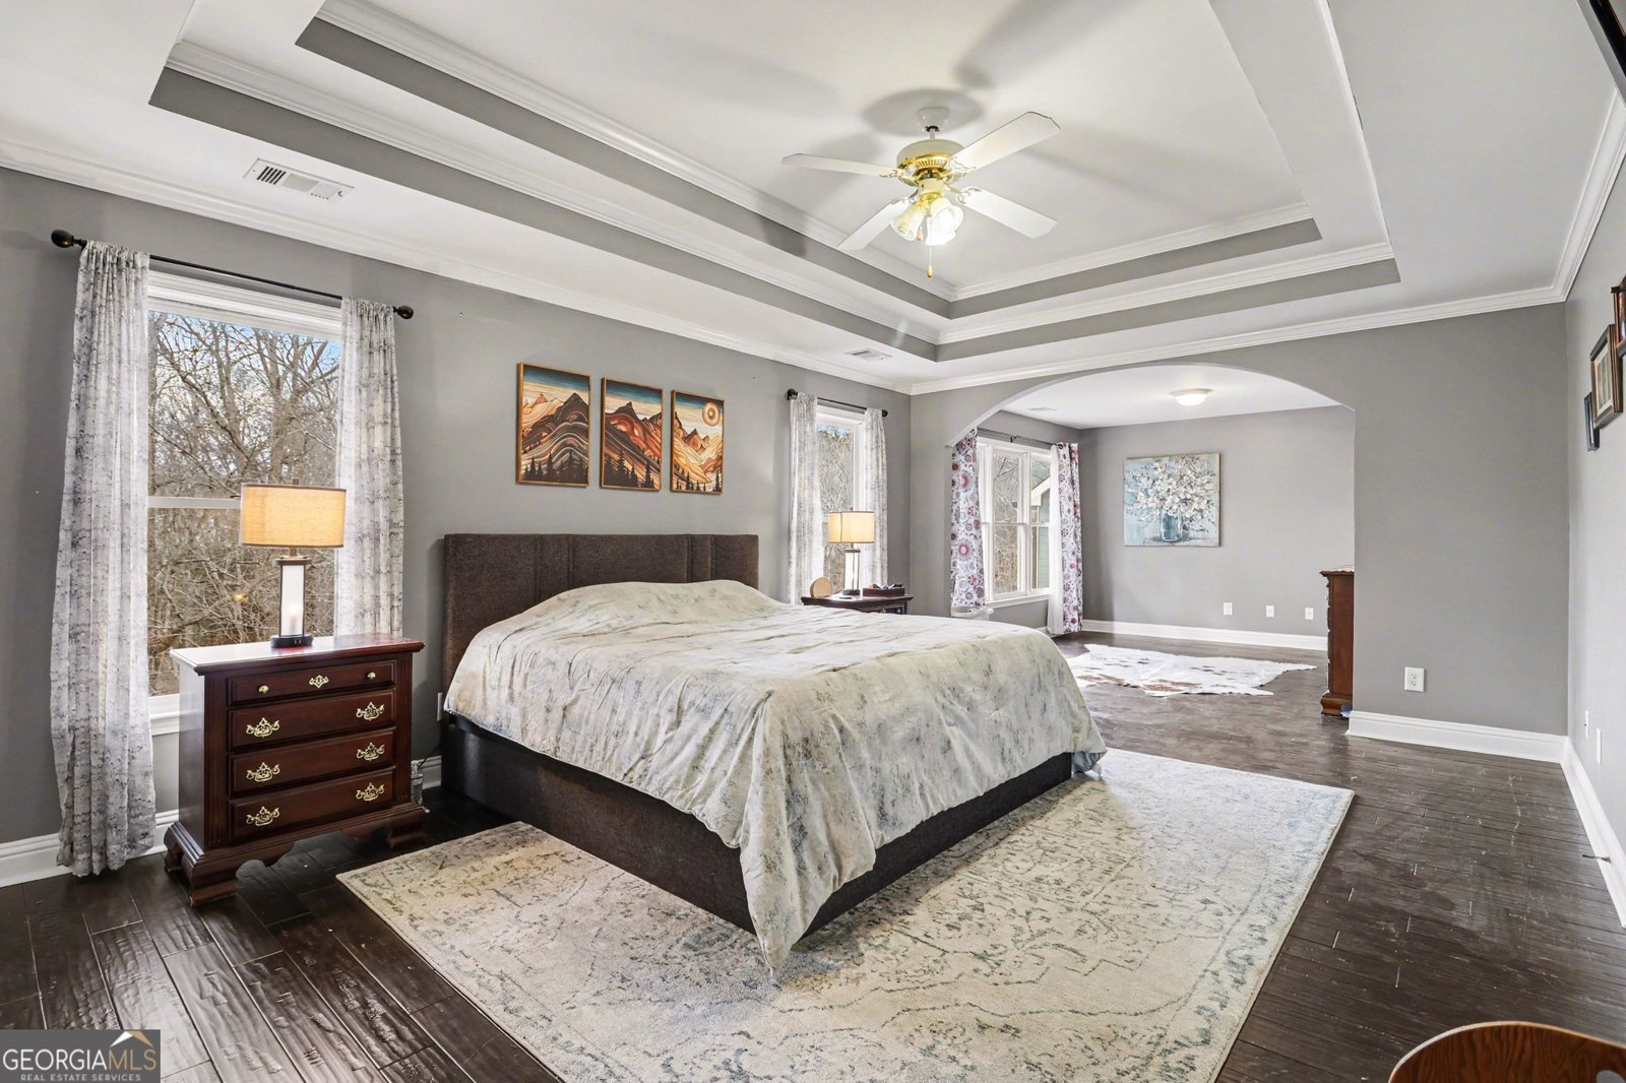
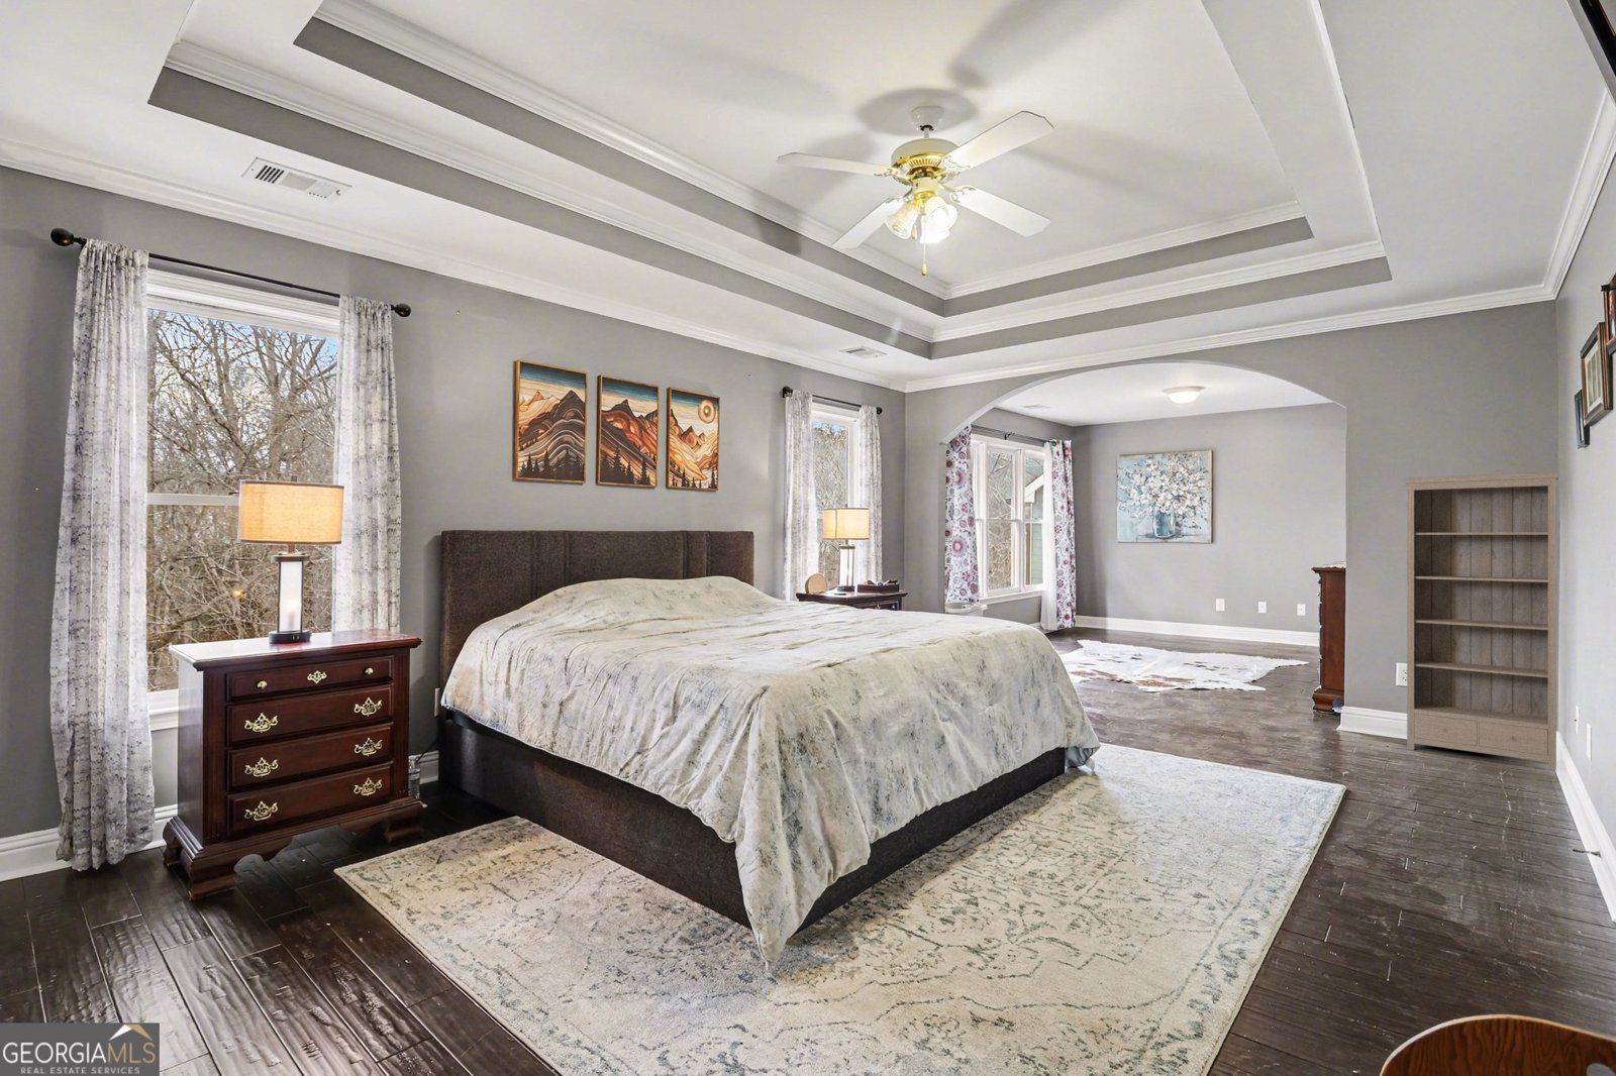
+ bookshelf [1403,472,1560,771]
